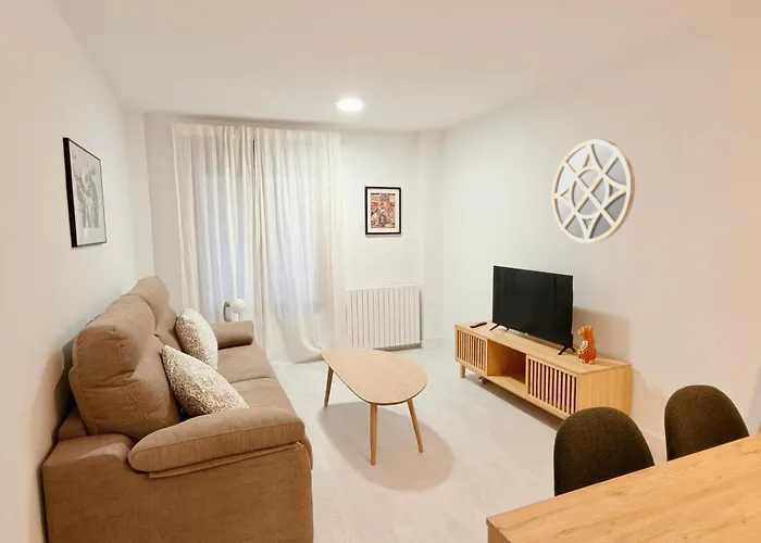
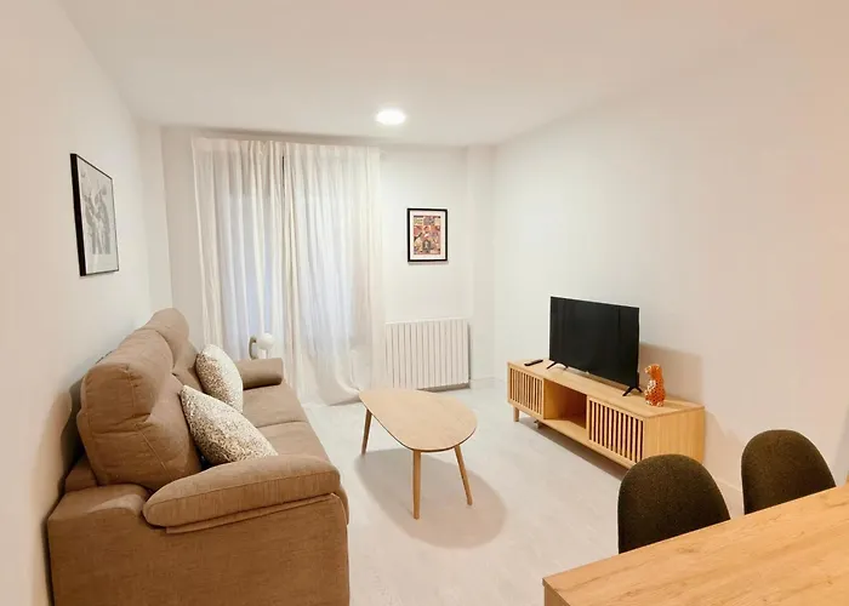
- home mirror [551,139,636,244]
